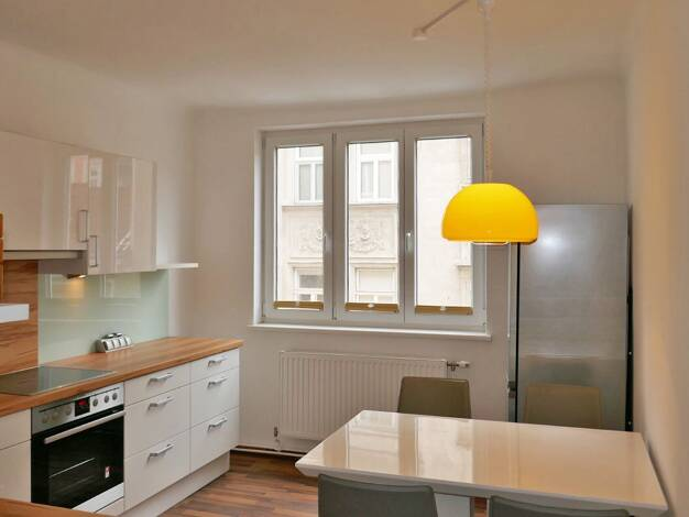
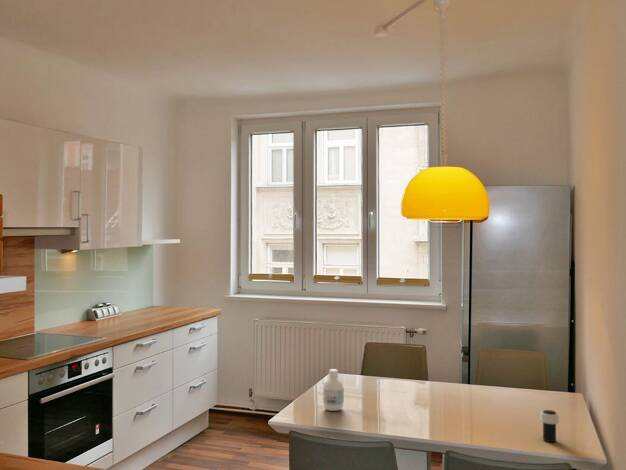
+ cup [539,409,560,443]
+ bottle [322,368,345,412]
